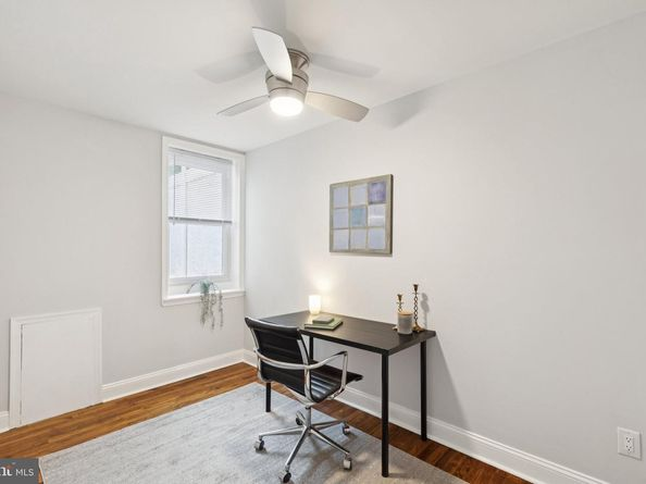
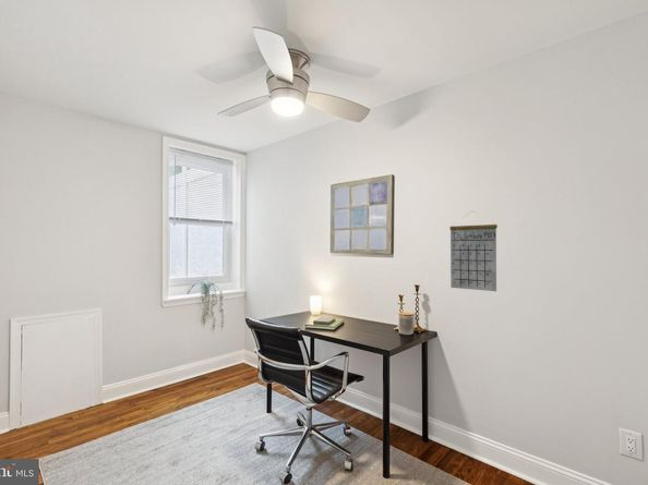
+ calendar [448,210,499,292]
